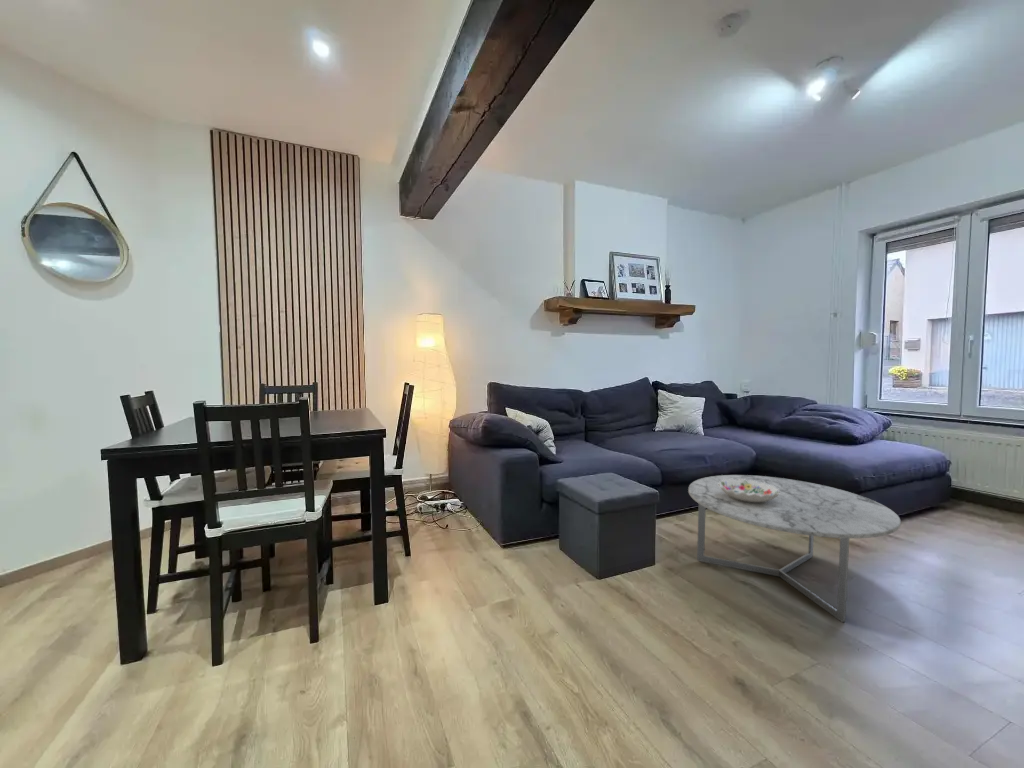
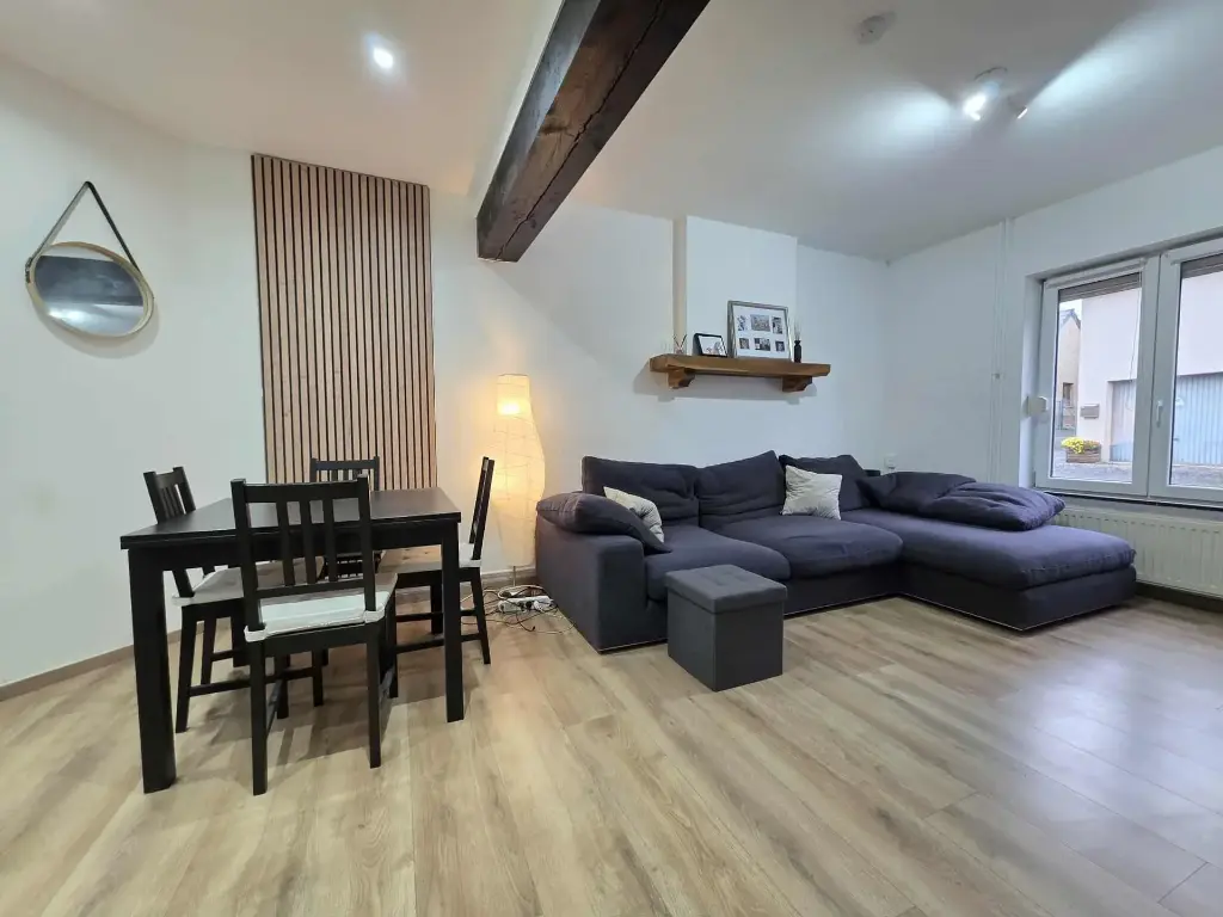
- decorative bowl [718,479,780,502]
- coffee table [687,474,902,623]
